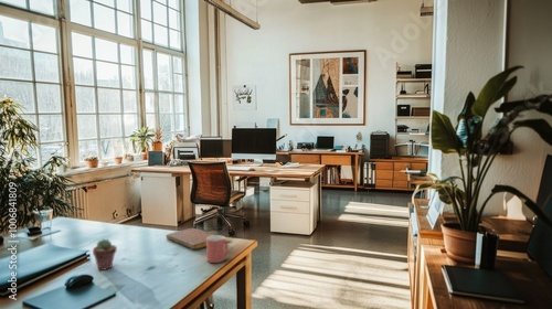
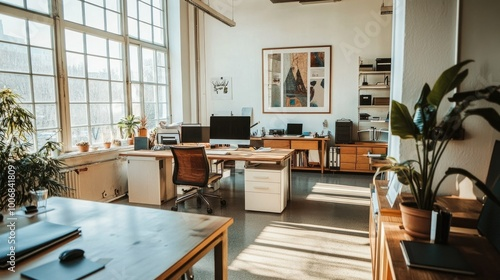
- notebook [166,227,215,251]
- potted succulent [92,238,118,270]
- mug [205,234,230,264]
